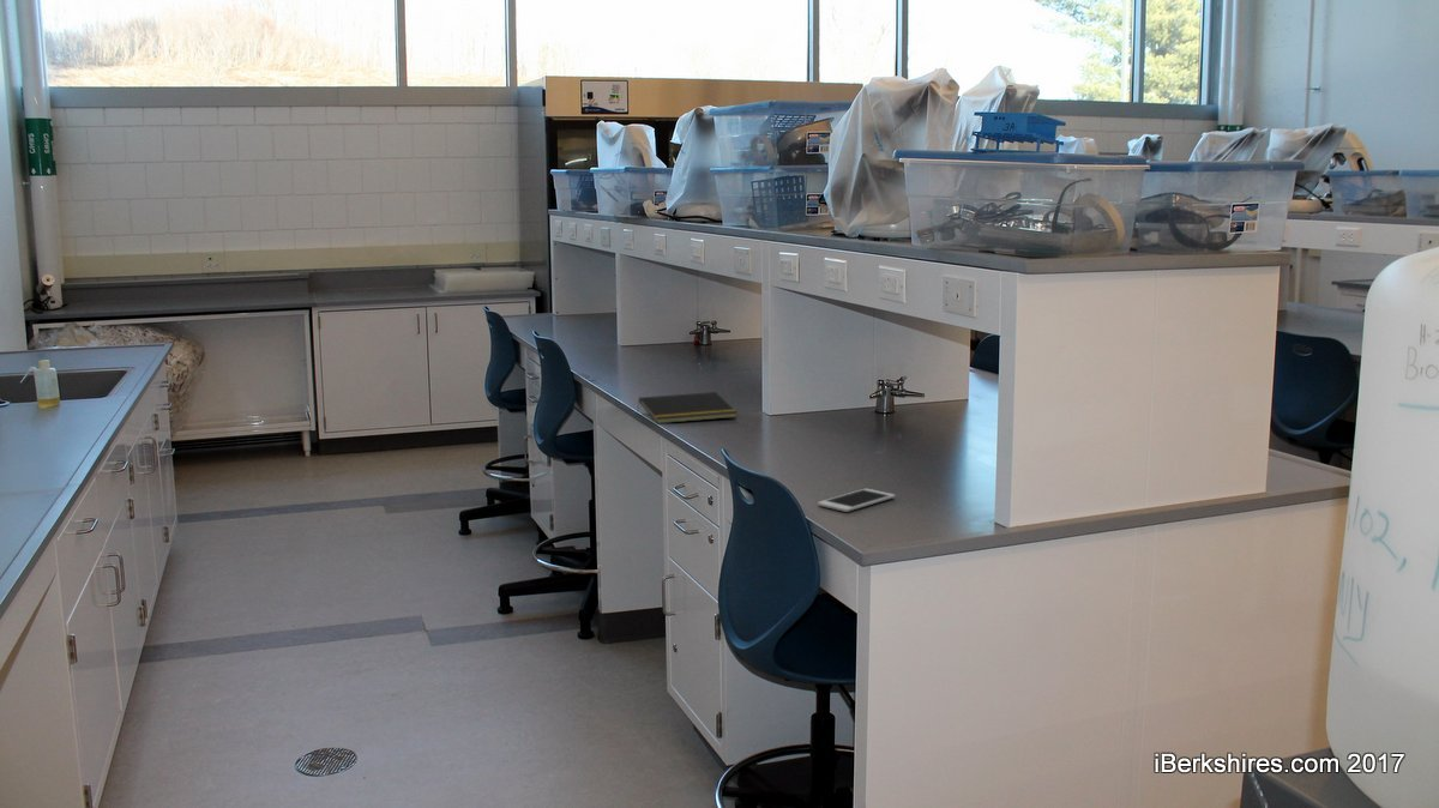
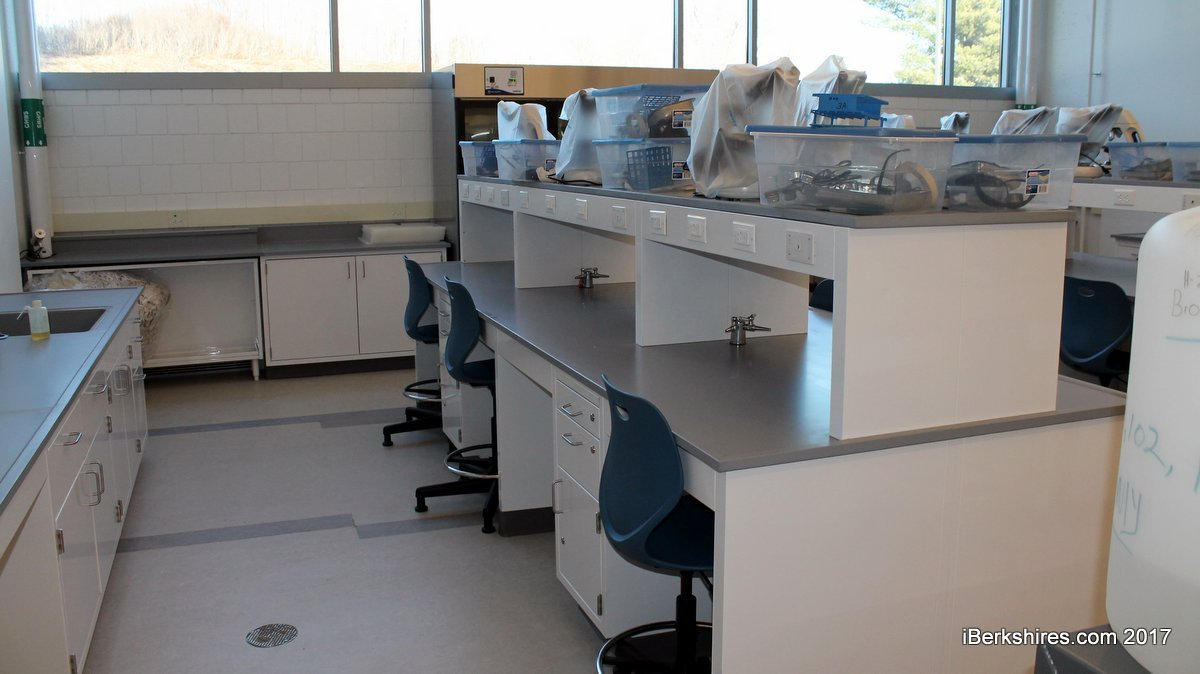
- notepad [636,391,739,424]
- cell phone [817,488,896,513]
